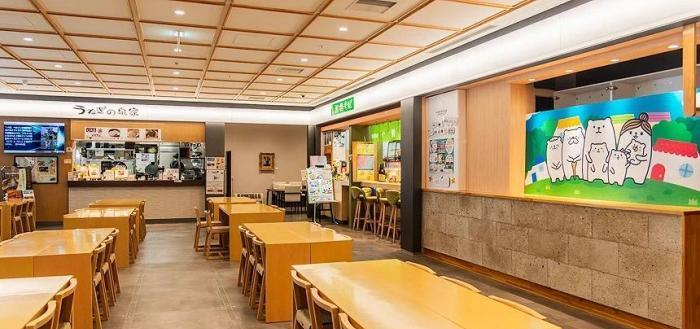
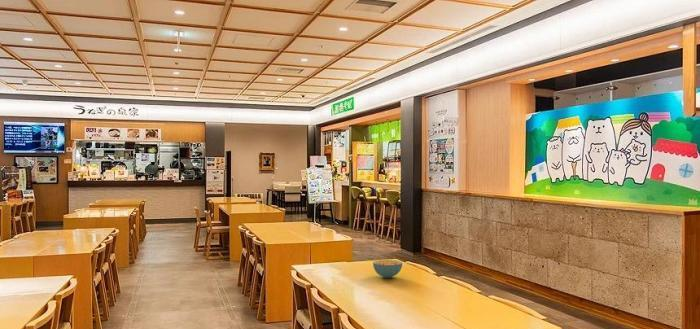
+ cereal bowl [372,259,403,279]
